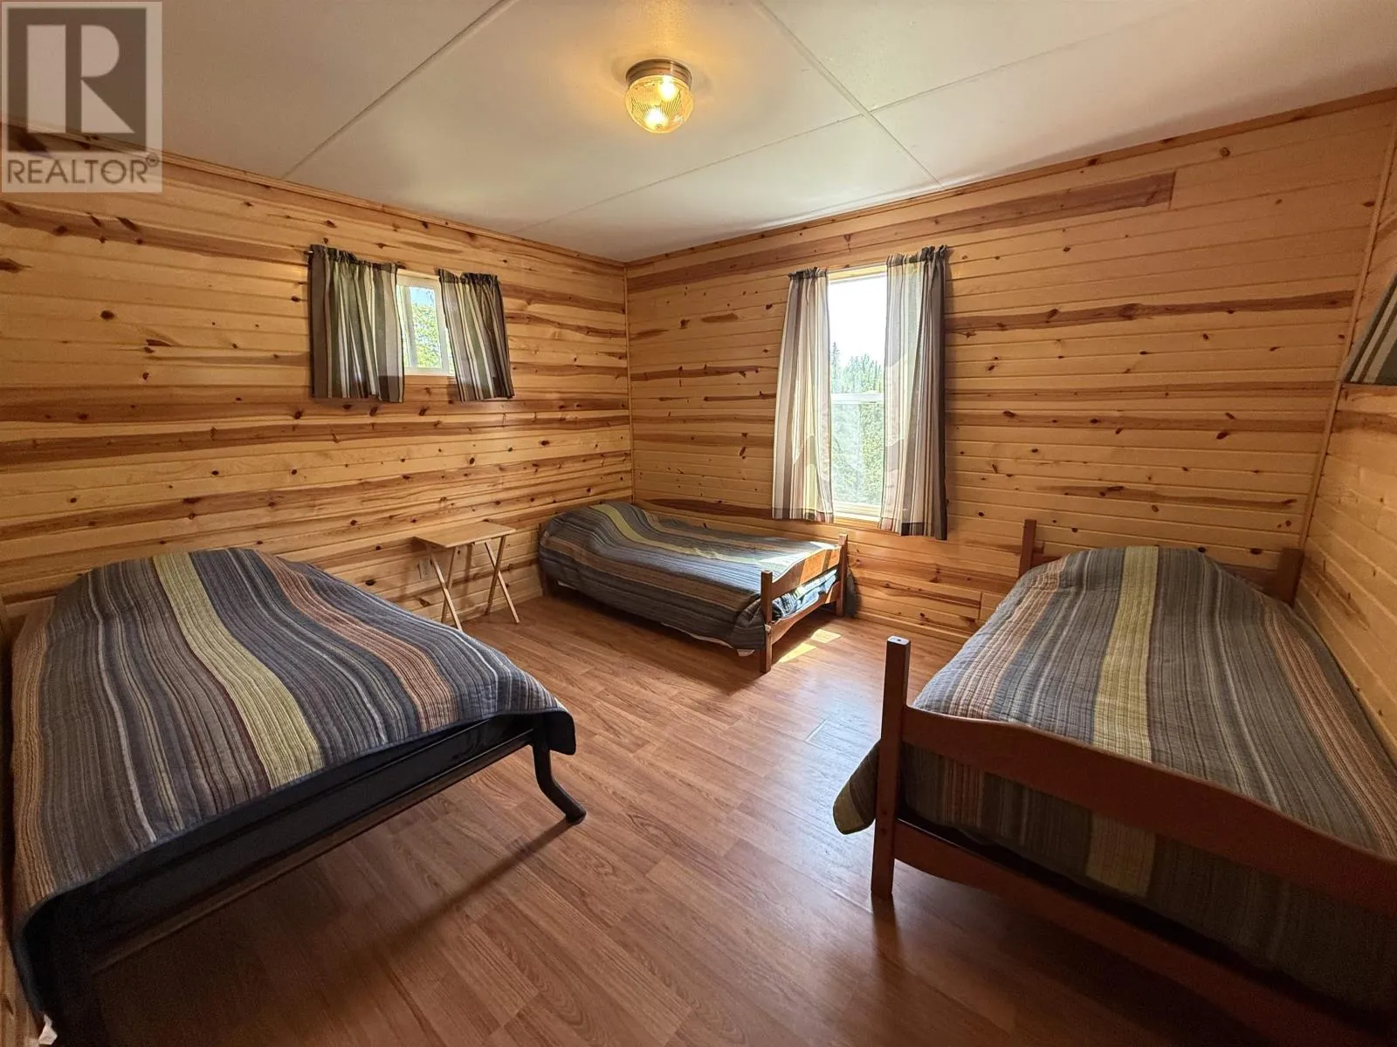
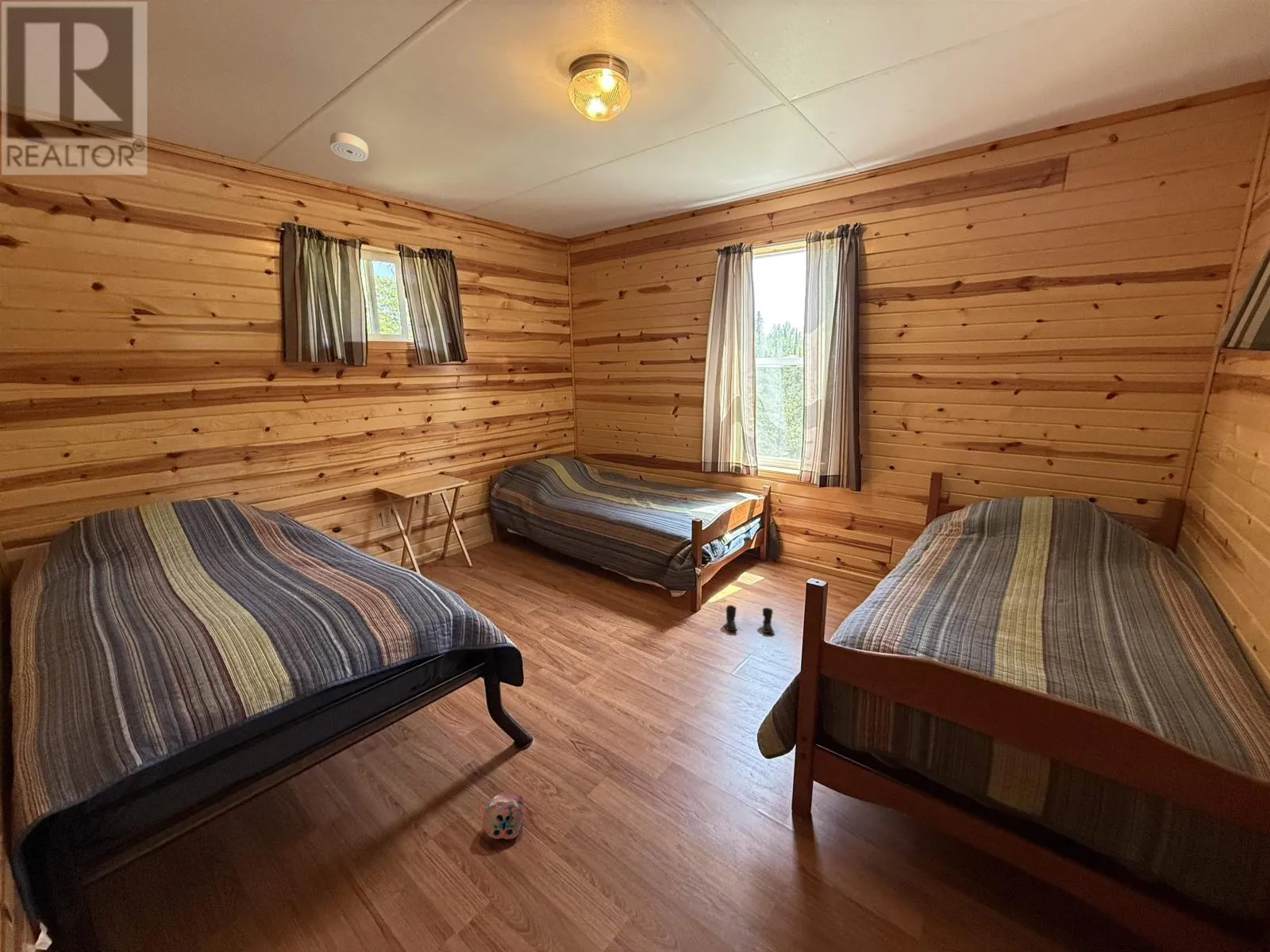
+ smoke detector [329,132,369,162]
+ boots [723,605,776,635]
+ ball [482,792,525,840]
